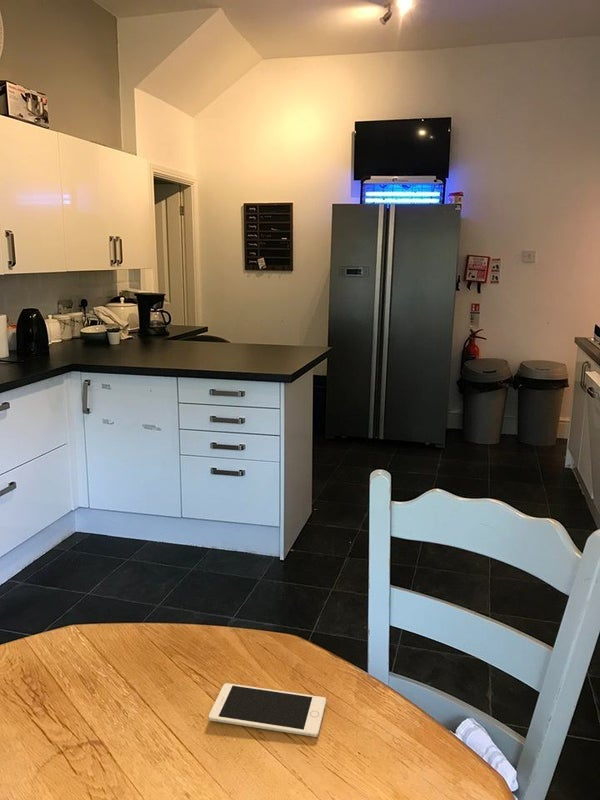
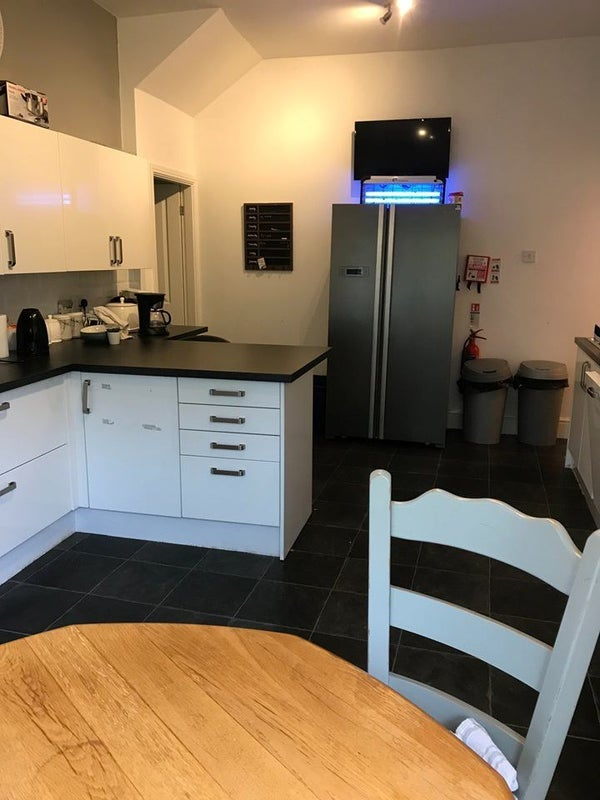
- cell phone [208,682,327,738]
